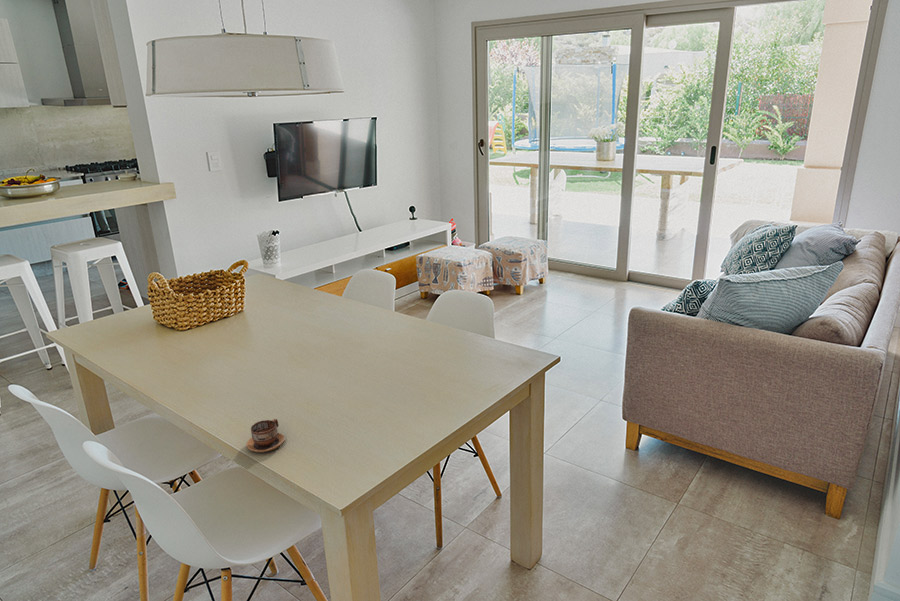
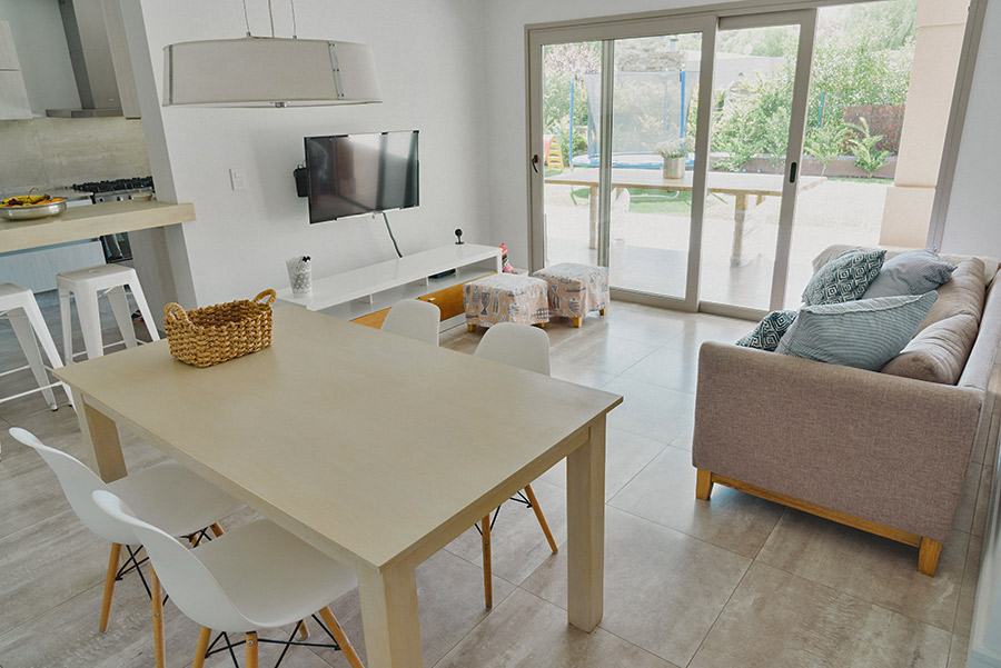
- cup [245,418,286,453]
